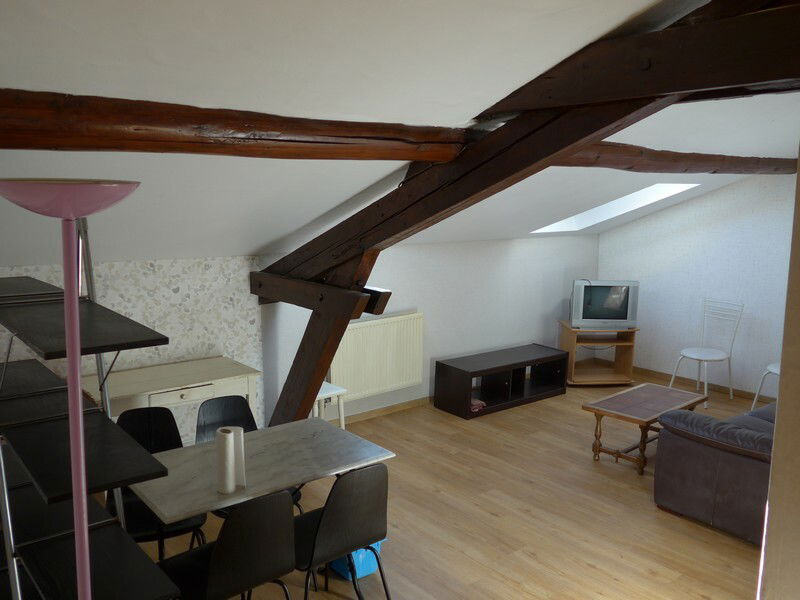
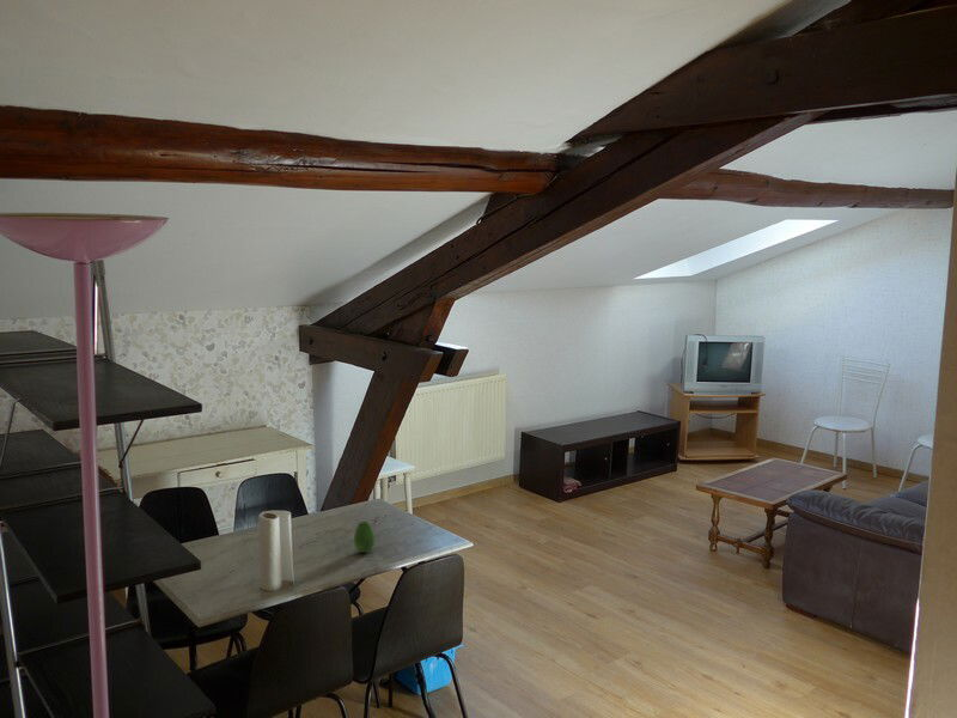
+ fruit [353,519,377,554]
